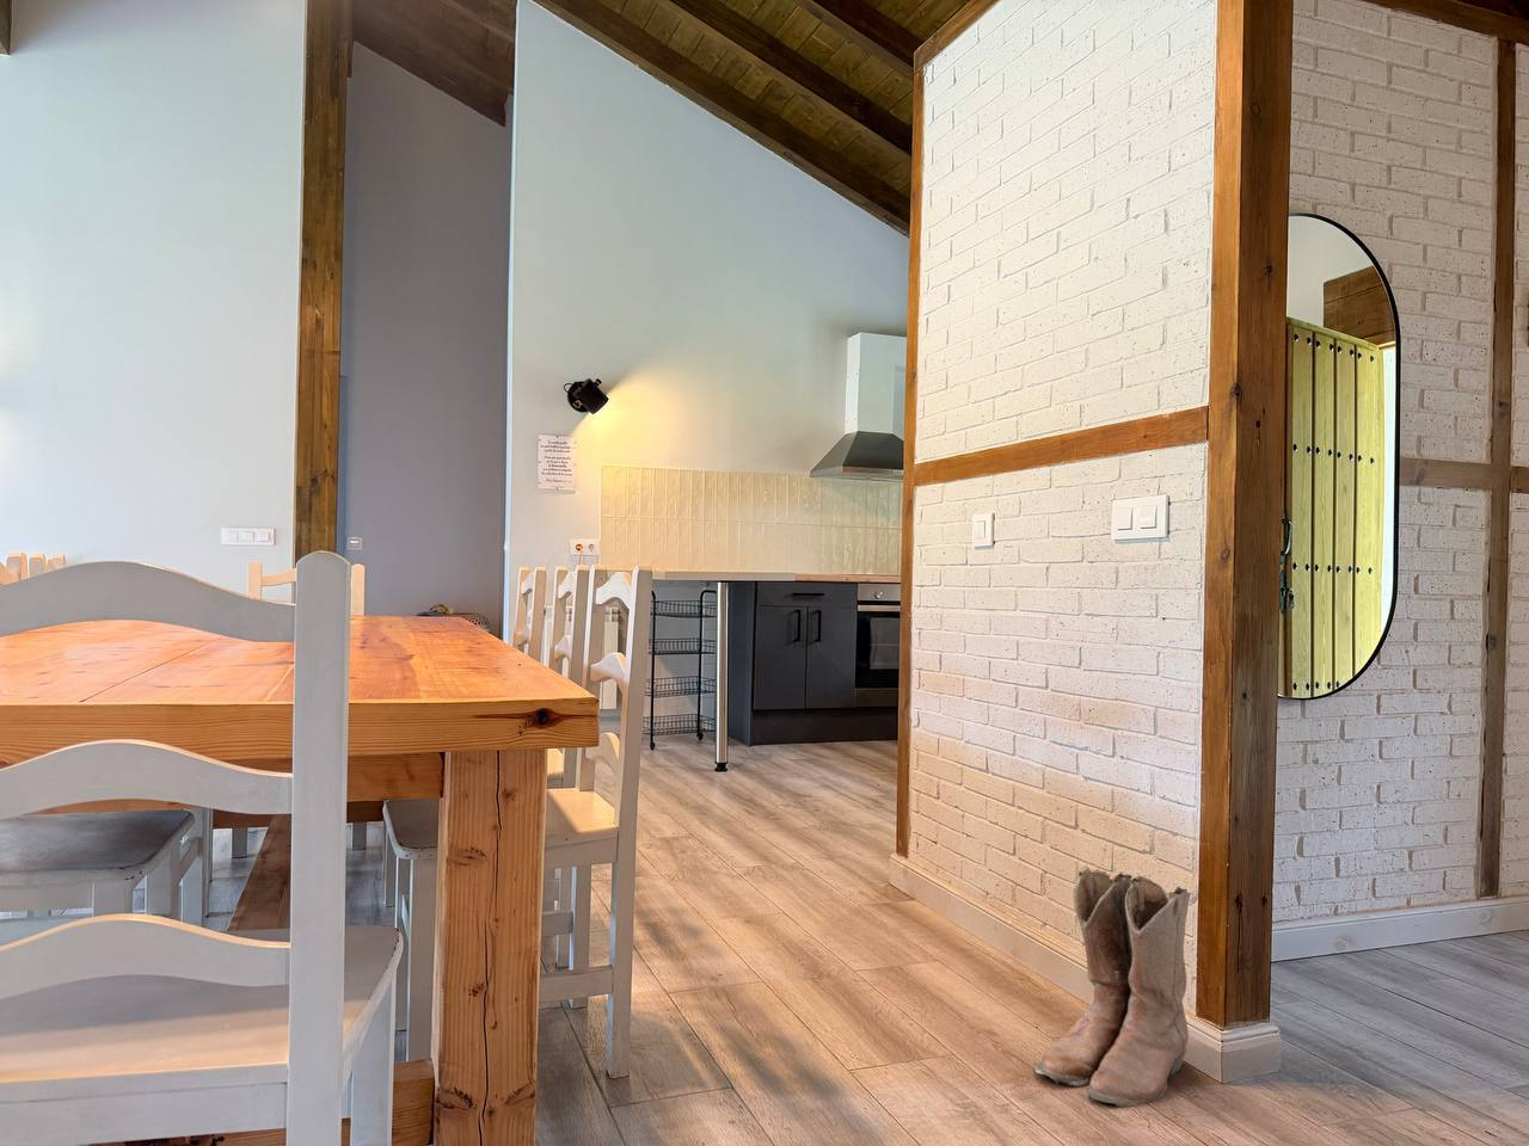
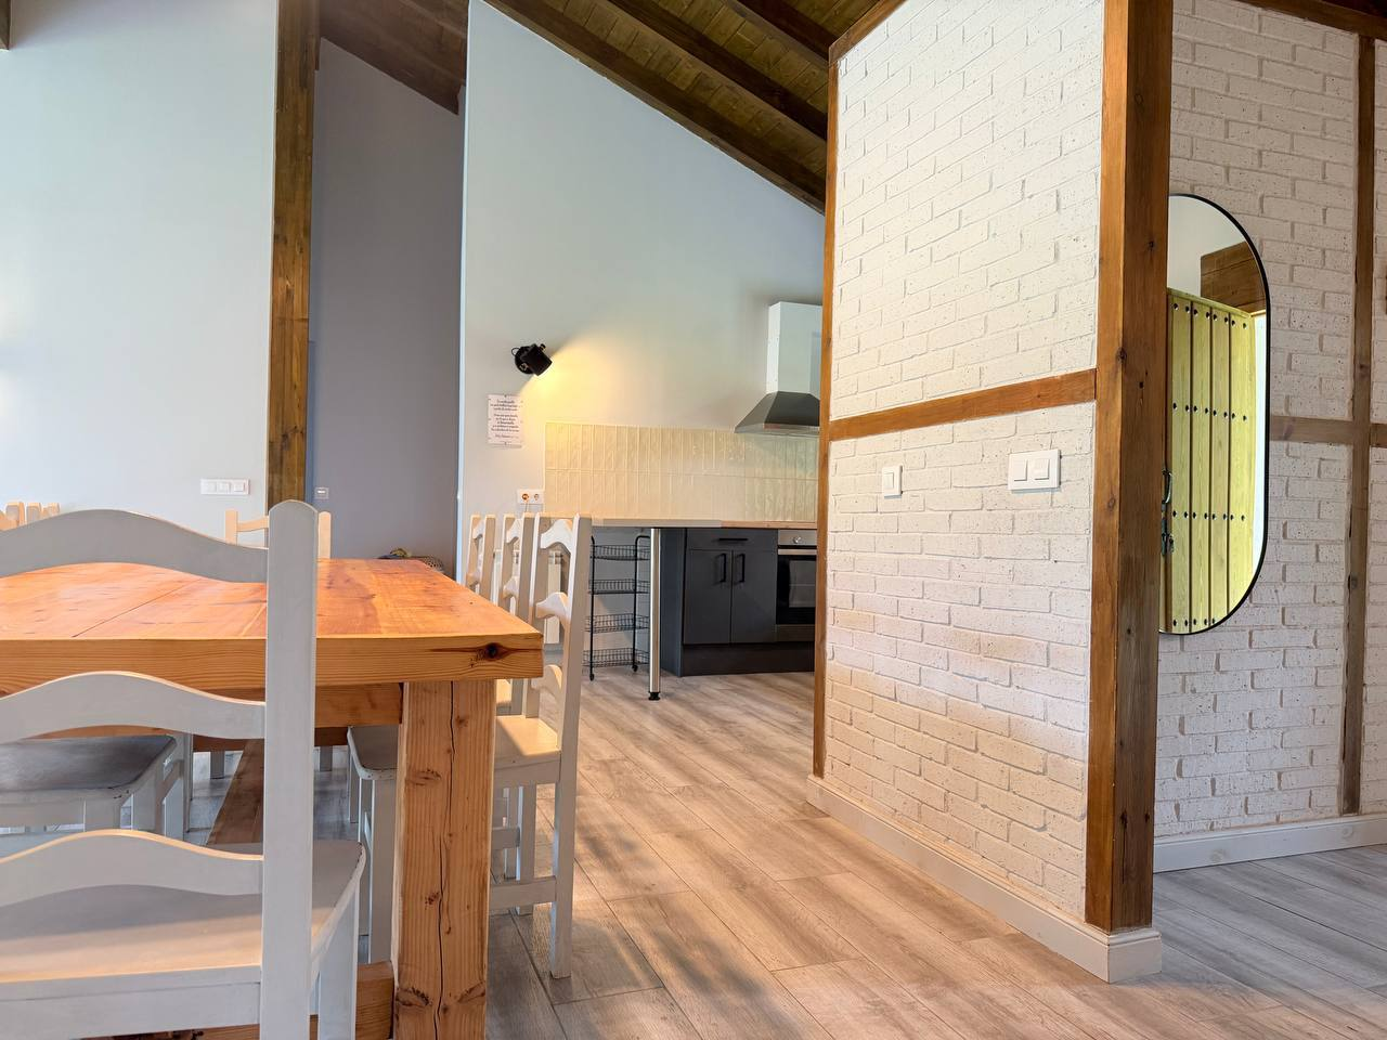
- boots [1033,864,1196,1107]
